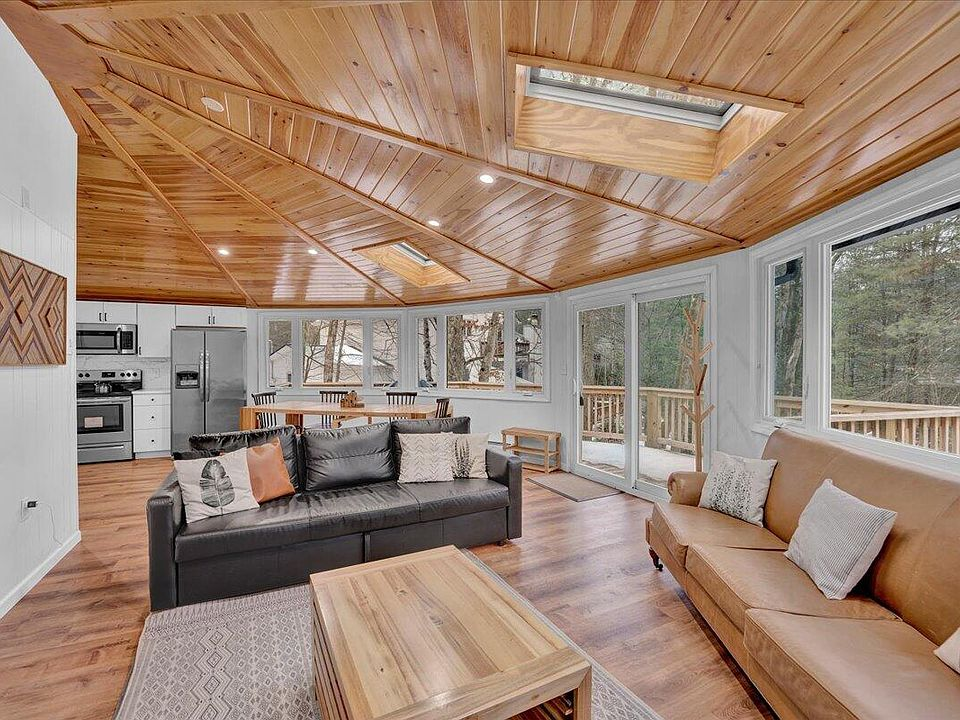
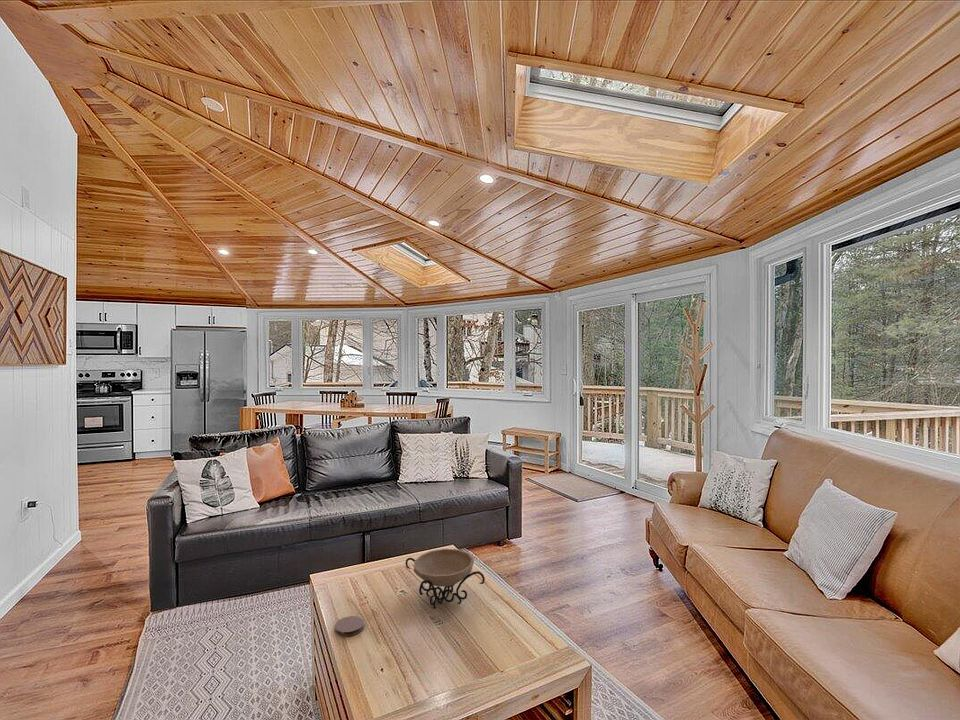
+ coaster [334,615,365,637]
+ decorative bowl [404,548,486,610]
